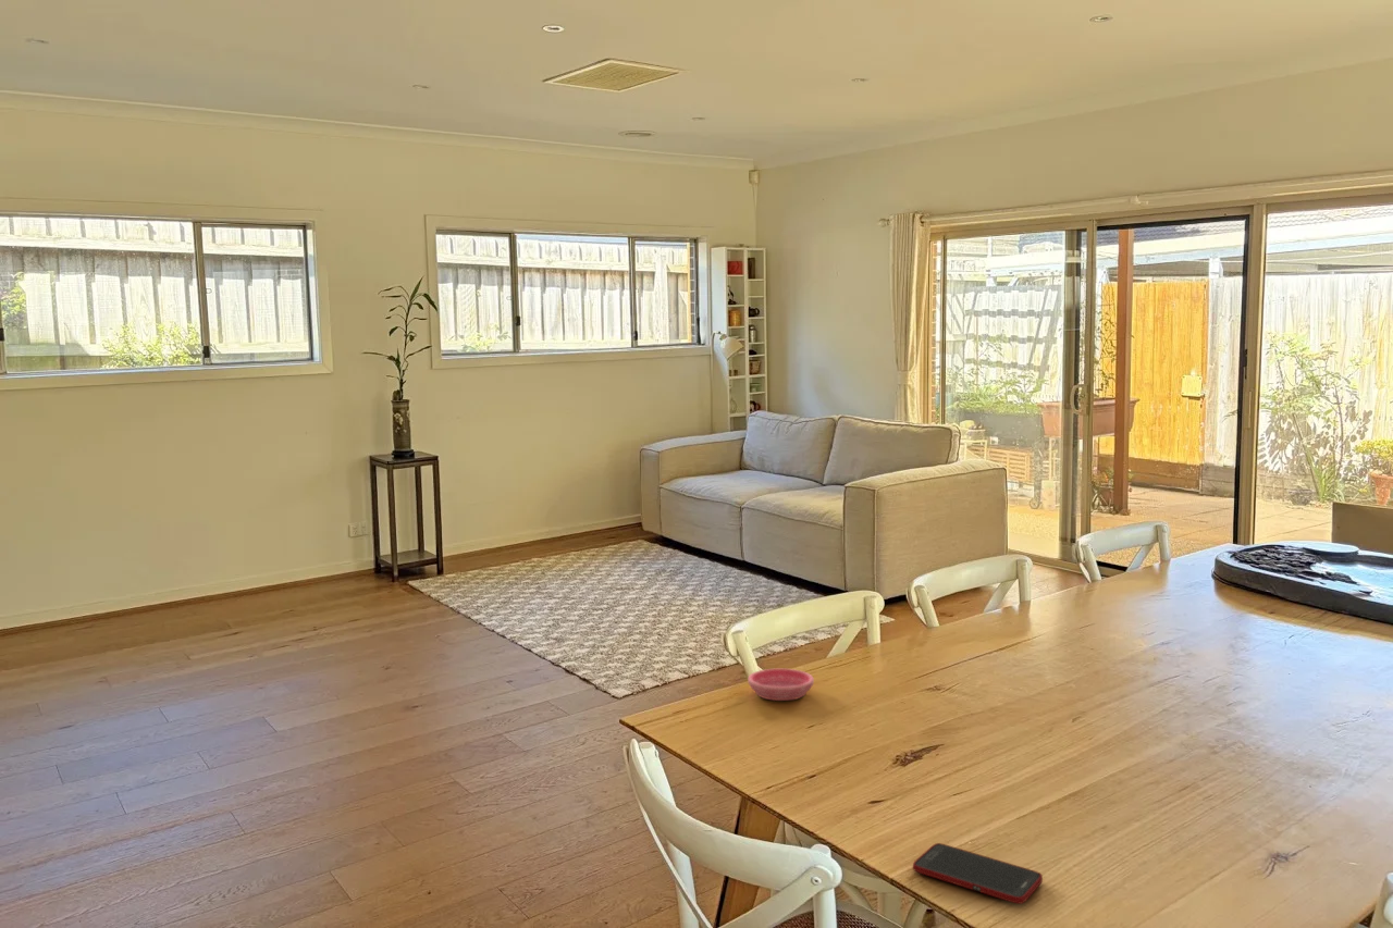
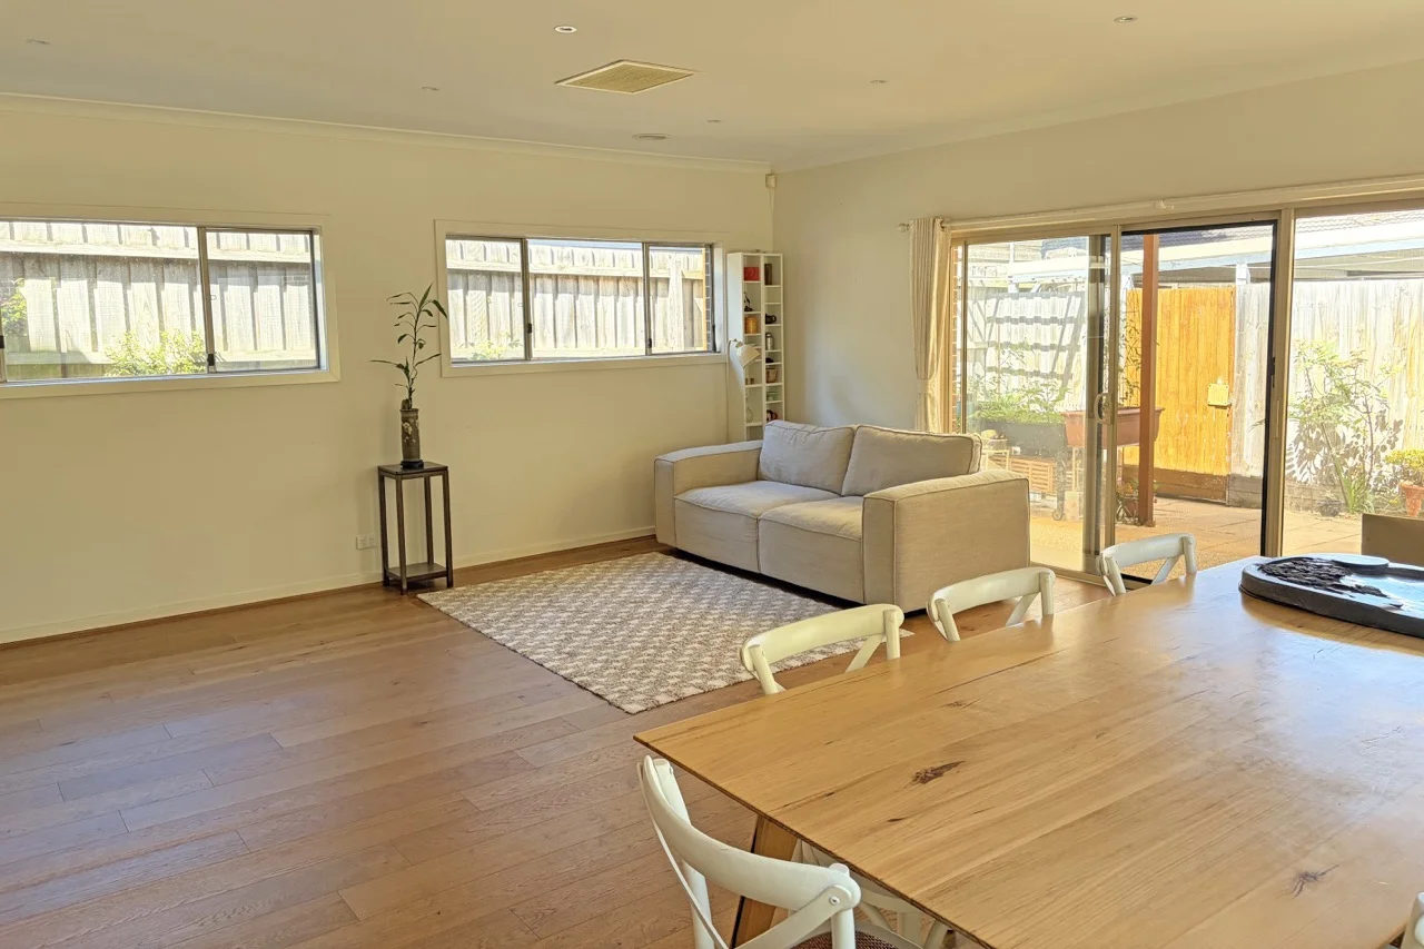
- saucer [747,668,815,702]
- cell phone [912,842,1044,905]
